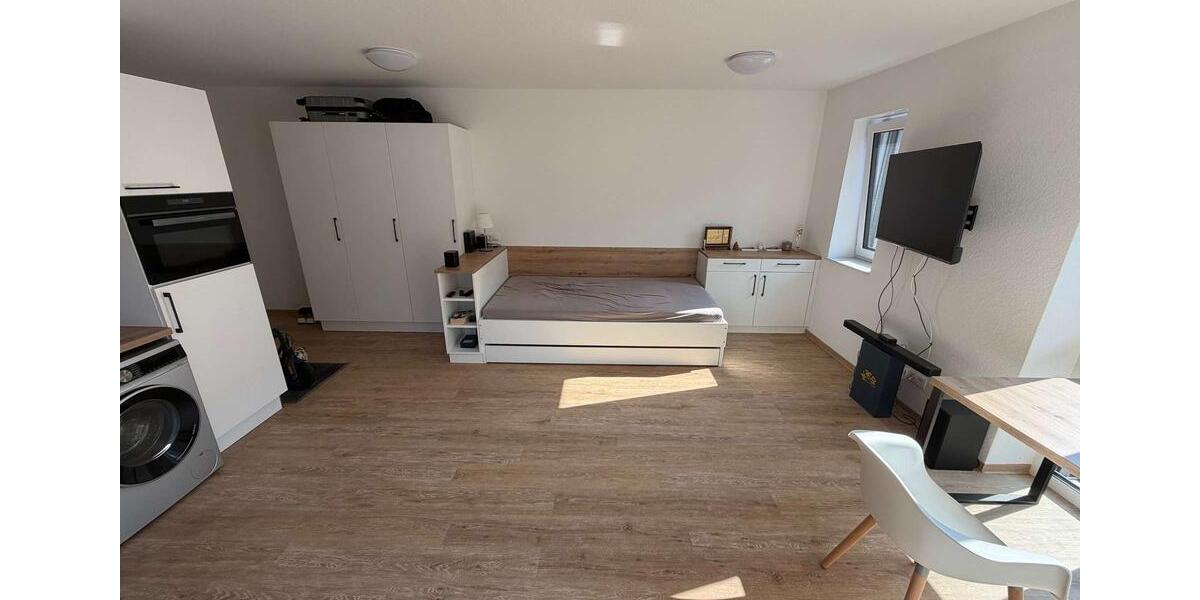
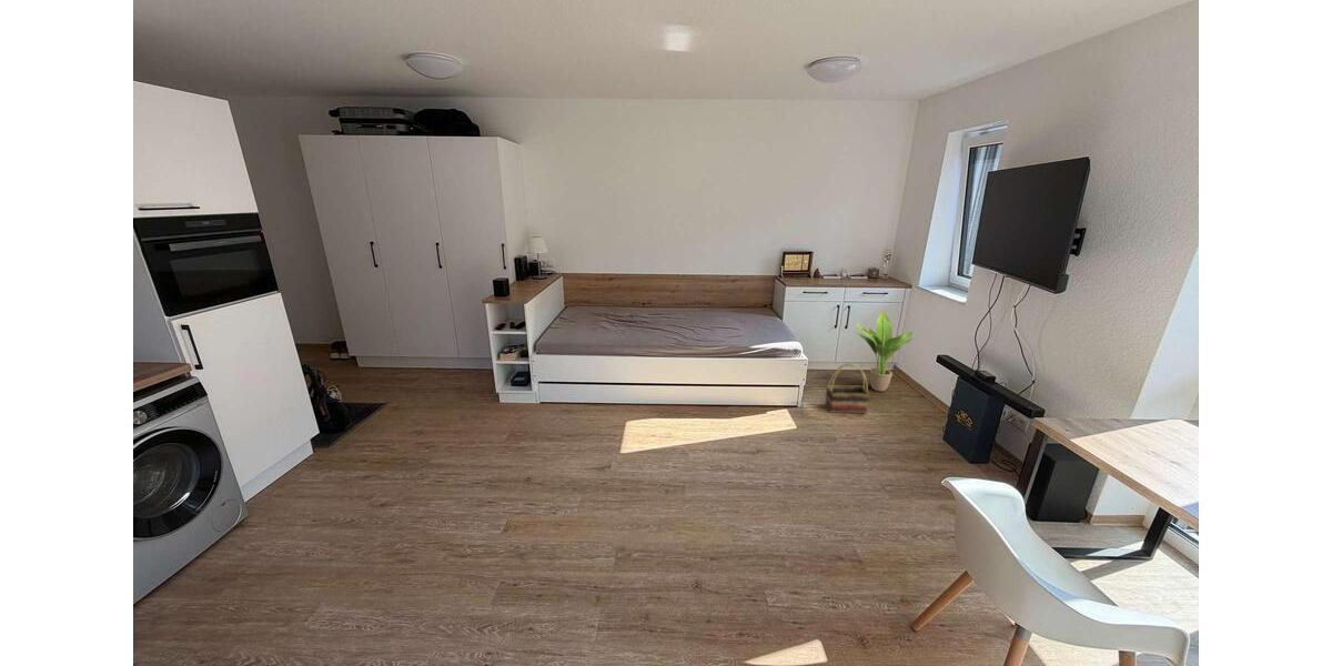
+ basket [824,362,871,414]
+ potted plant [855,311,914,393]
